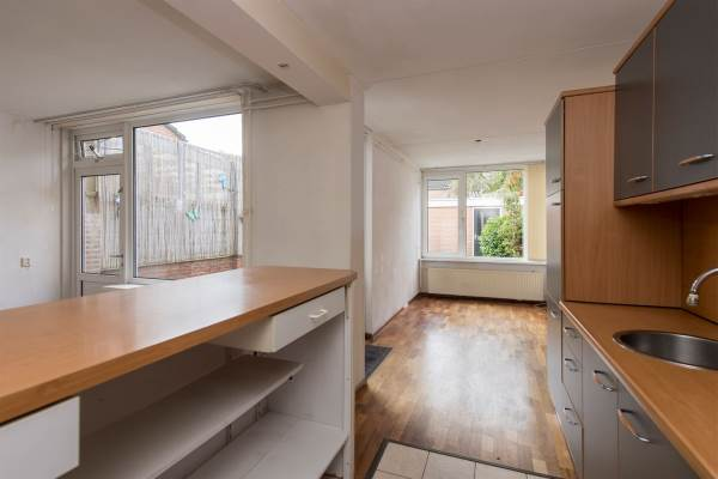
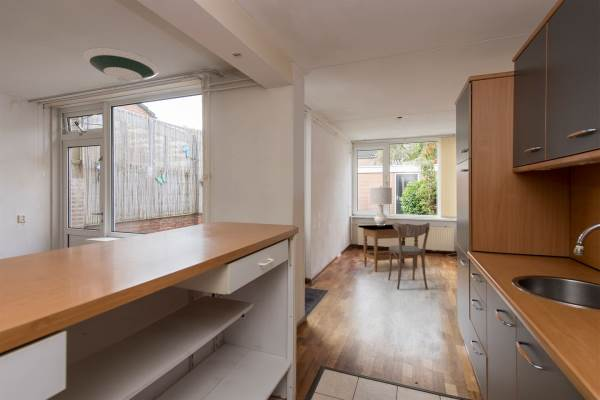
+ dining chair [387,222,431,290]
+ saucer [82,46,160,83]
+ side table [357,223,419,272]
+ lamp [369,186,393,227]
